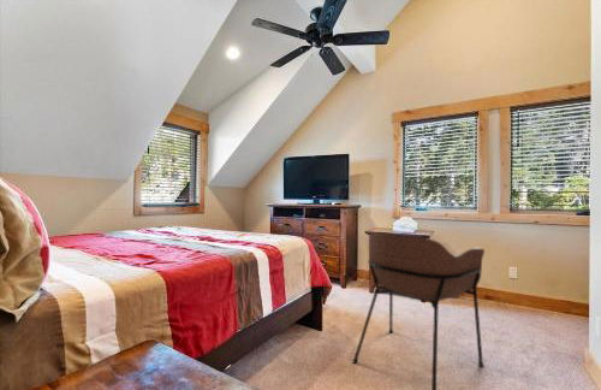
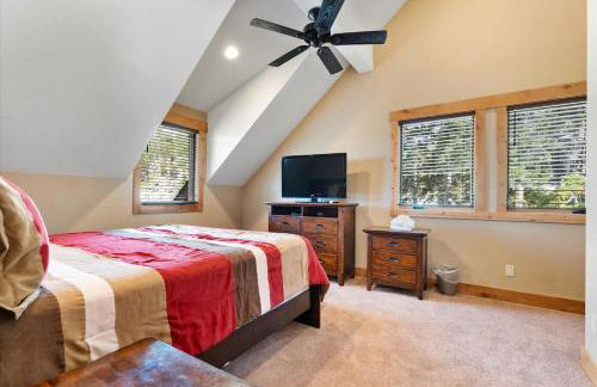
- armchair [351,231,486,390]
